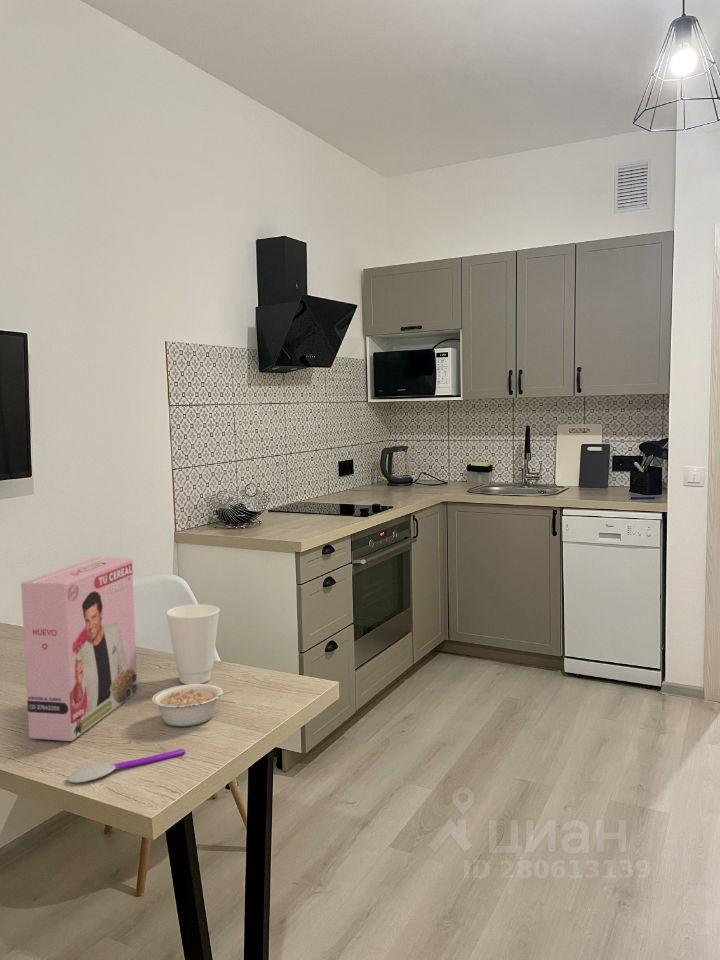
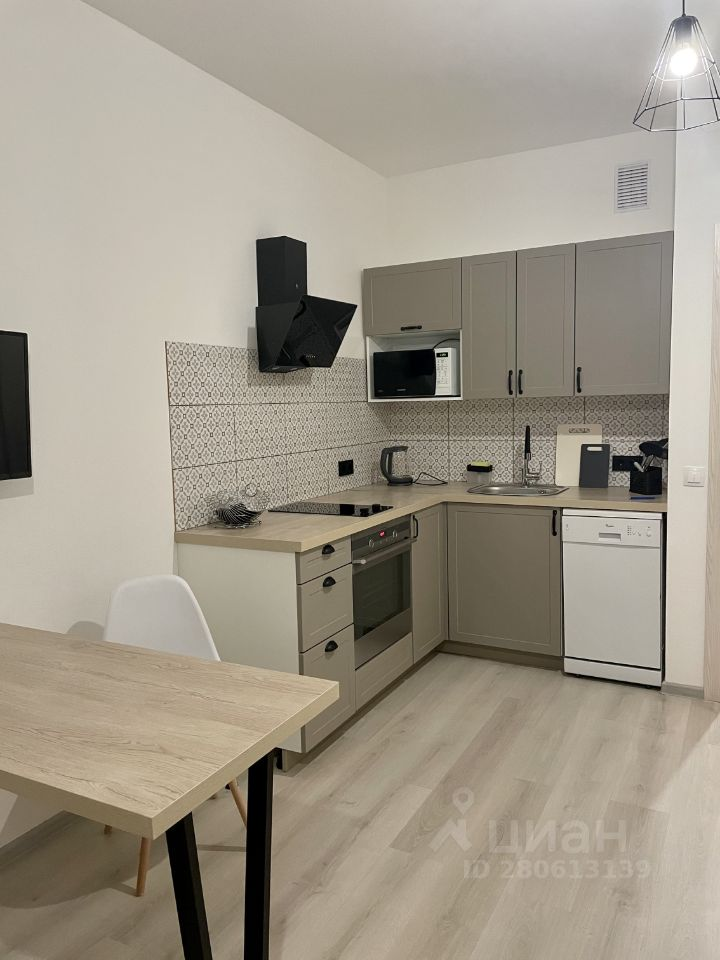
- cereal box [20,556,138,742]
- cup [165,603,221,685]
- spoon [66,748,186,784]
- legume [151,683,234,728]
